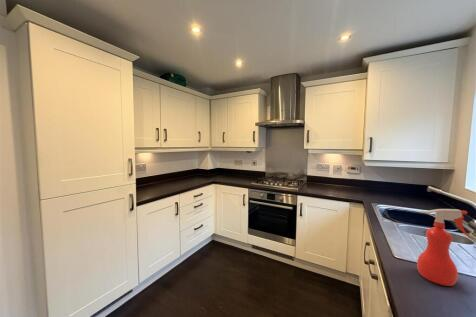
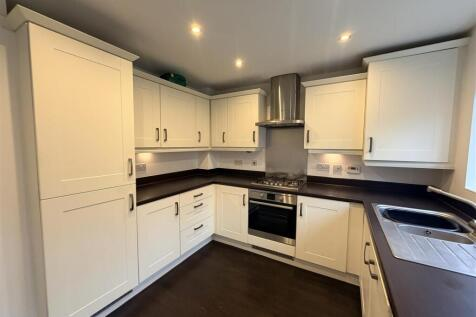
- spray bottle [416,208,471,287]
